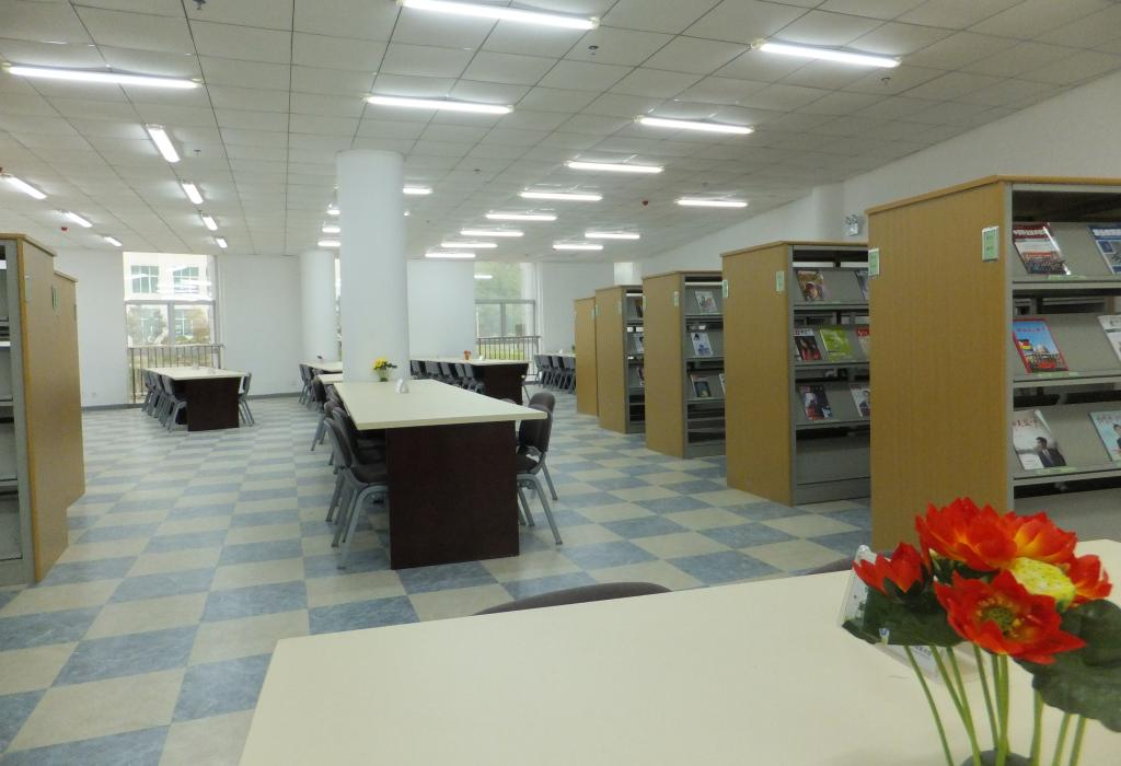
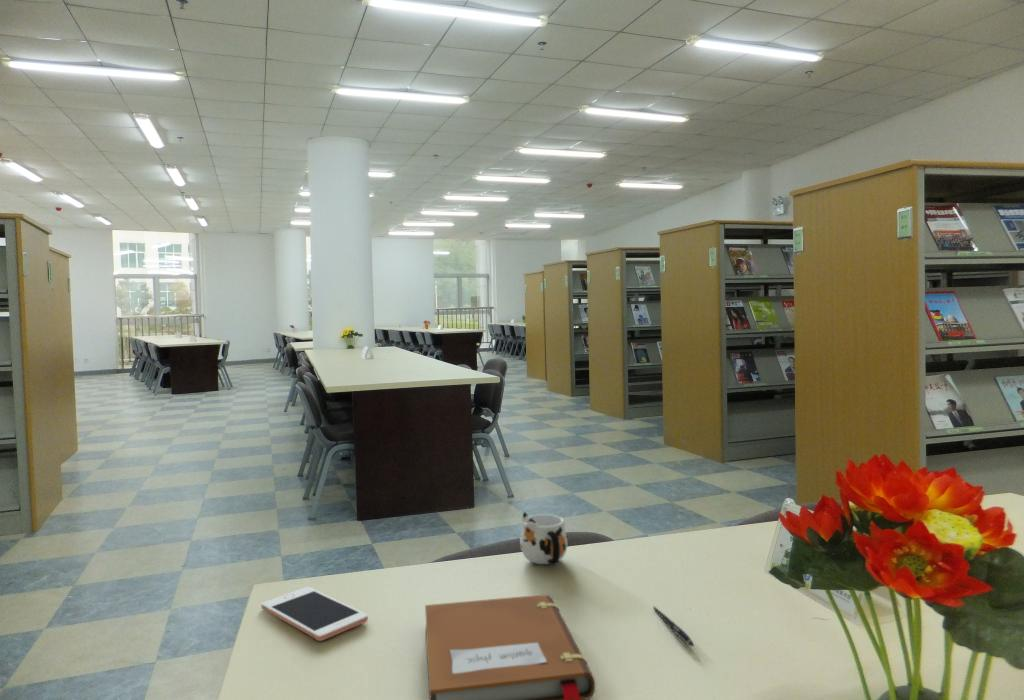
+ mug [519,511,569,566]
+ cell phone [260,586,369,642]
+ notebook [424,594,596,700]
+ pen [652,606,695,647]
